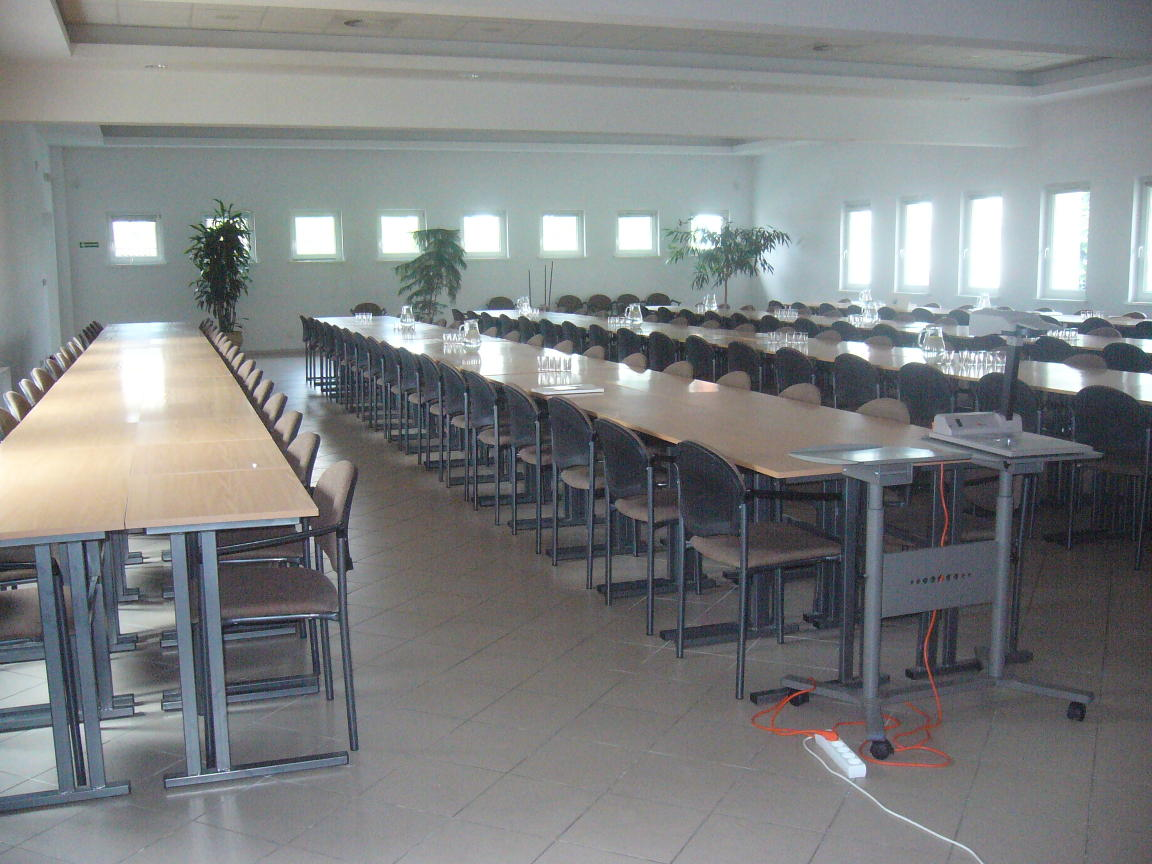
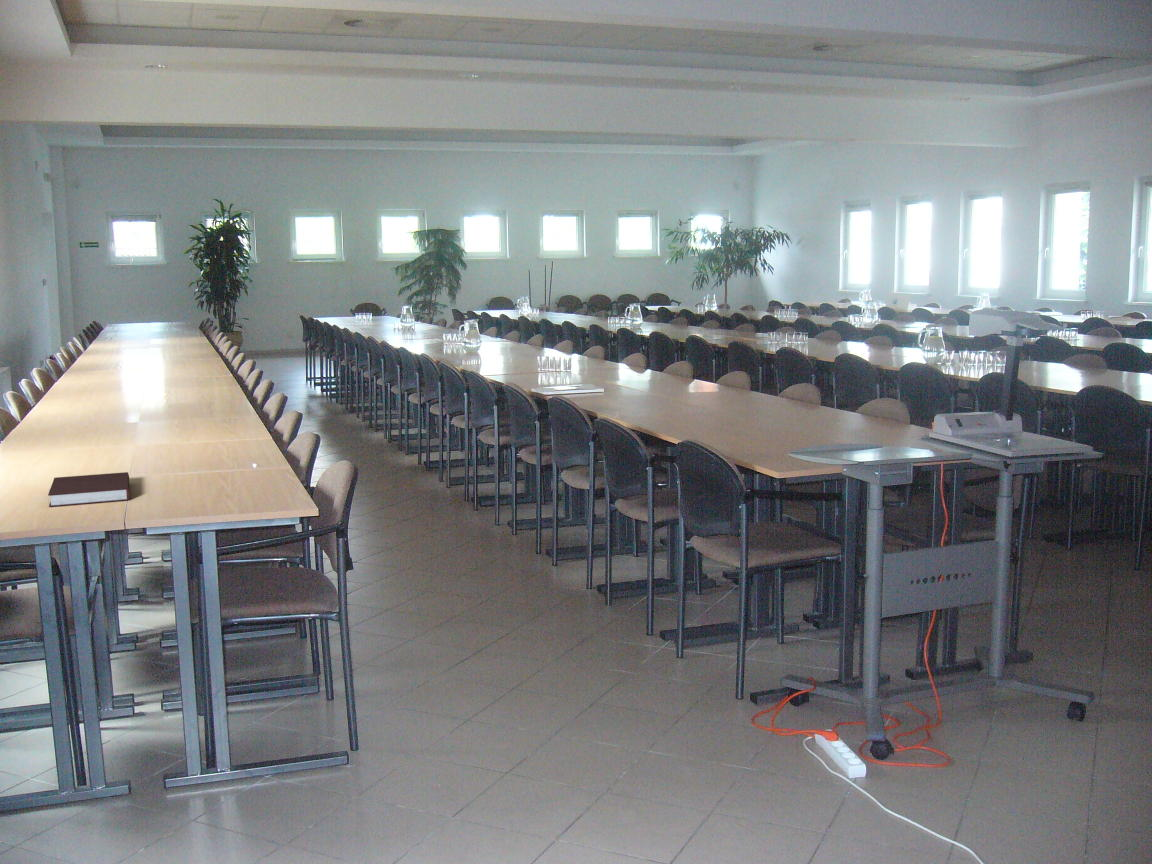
+ notebook [47,471,130,508]
